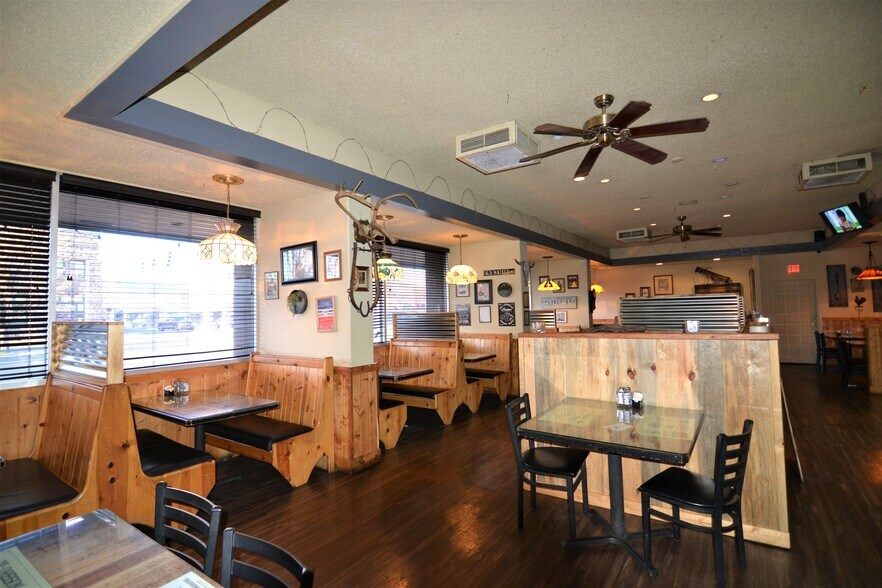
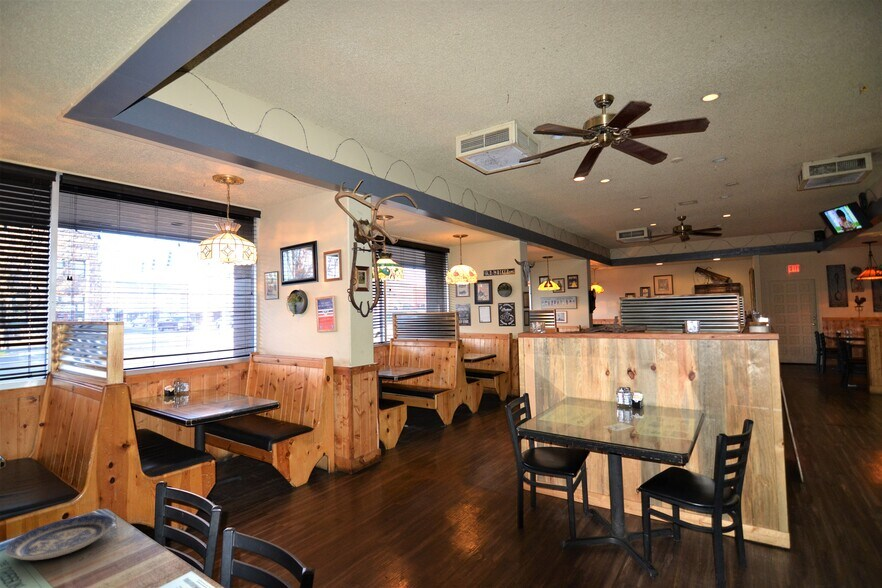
+ plate [4,514,114,561]
